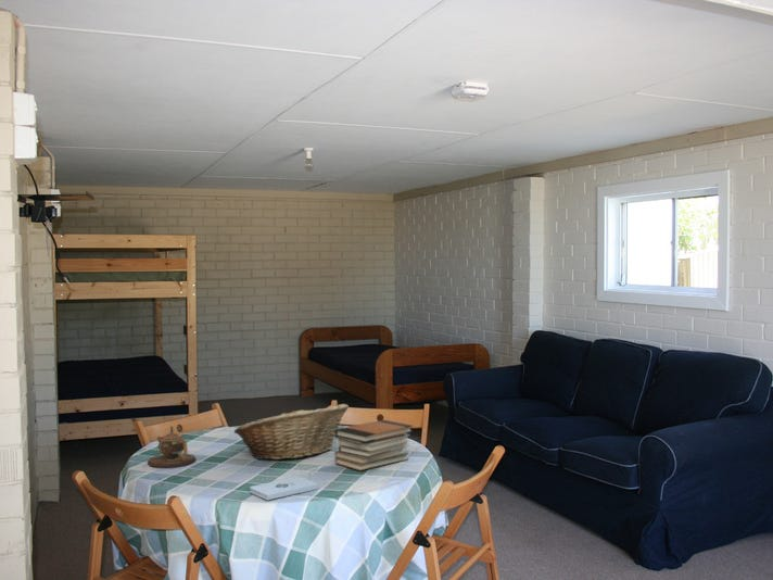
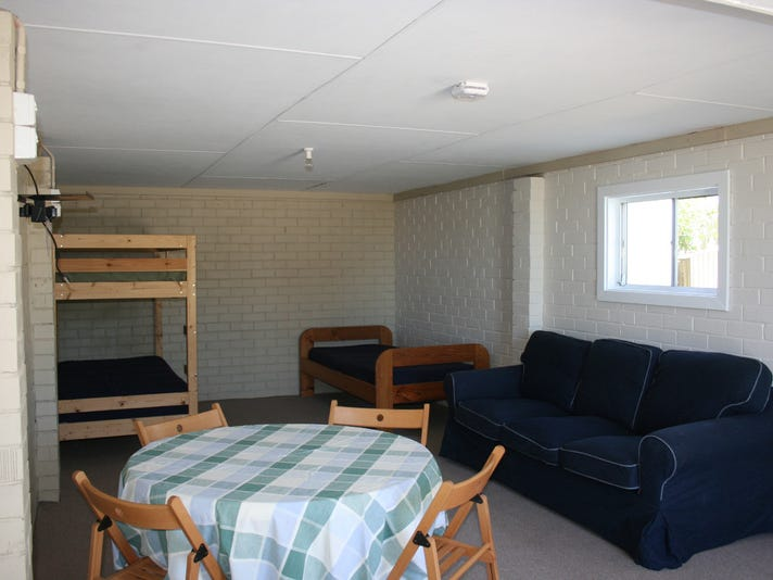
- teapot [147,426,197,468]
- notepad [249,476,319,501]
- book stack [334,419,414,471]
- fruit basket [233,403,350,461]
